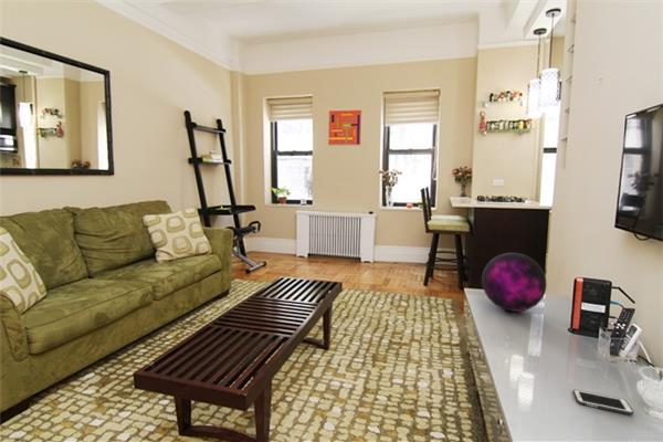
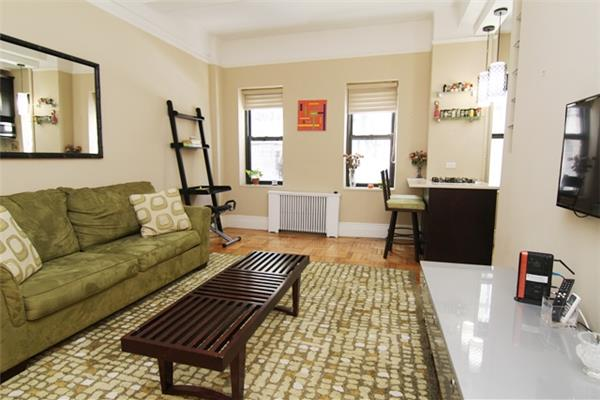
- decorative orb [481,252,548,313]
- cell phone [572,389,634,415]
